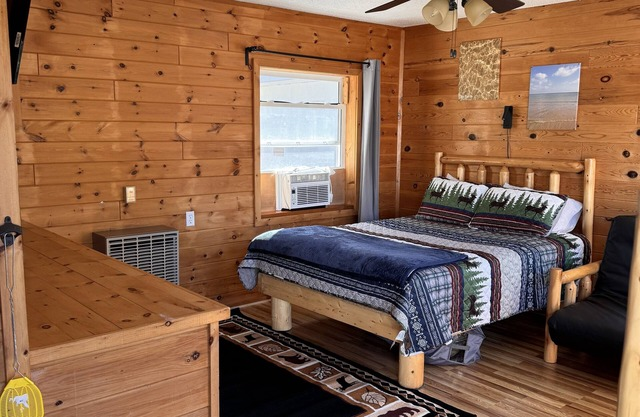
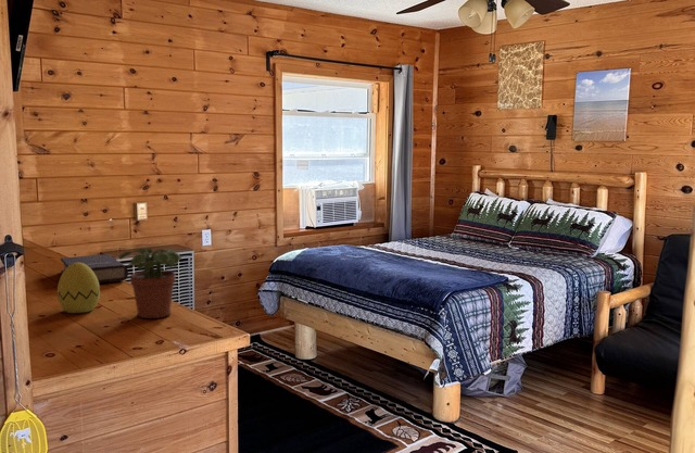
+ book [60,253,129,284]
+ potted plant [117,248,184,319]
+ decorative egg [56,263,101,314]
